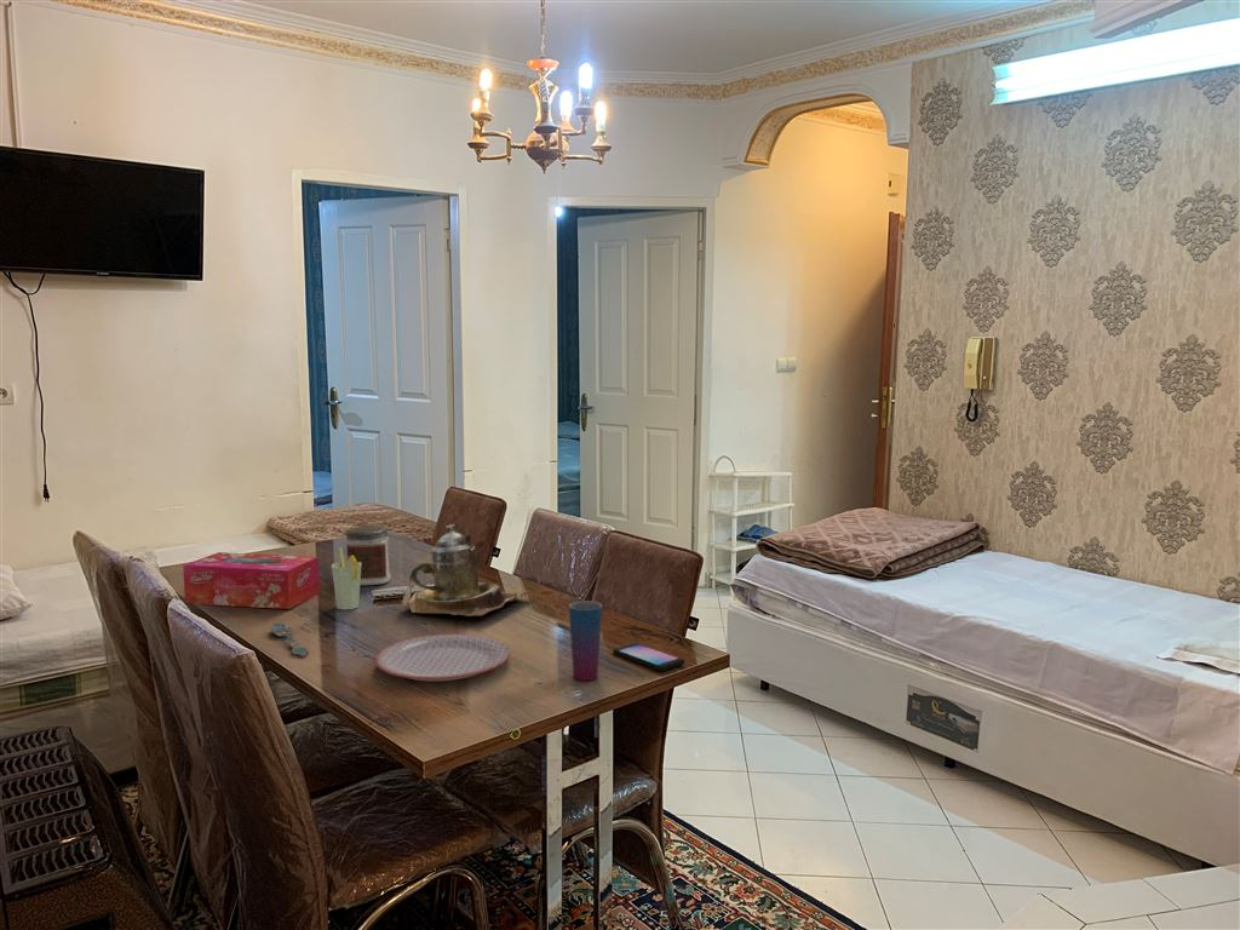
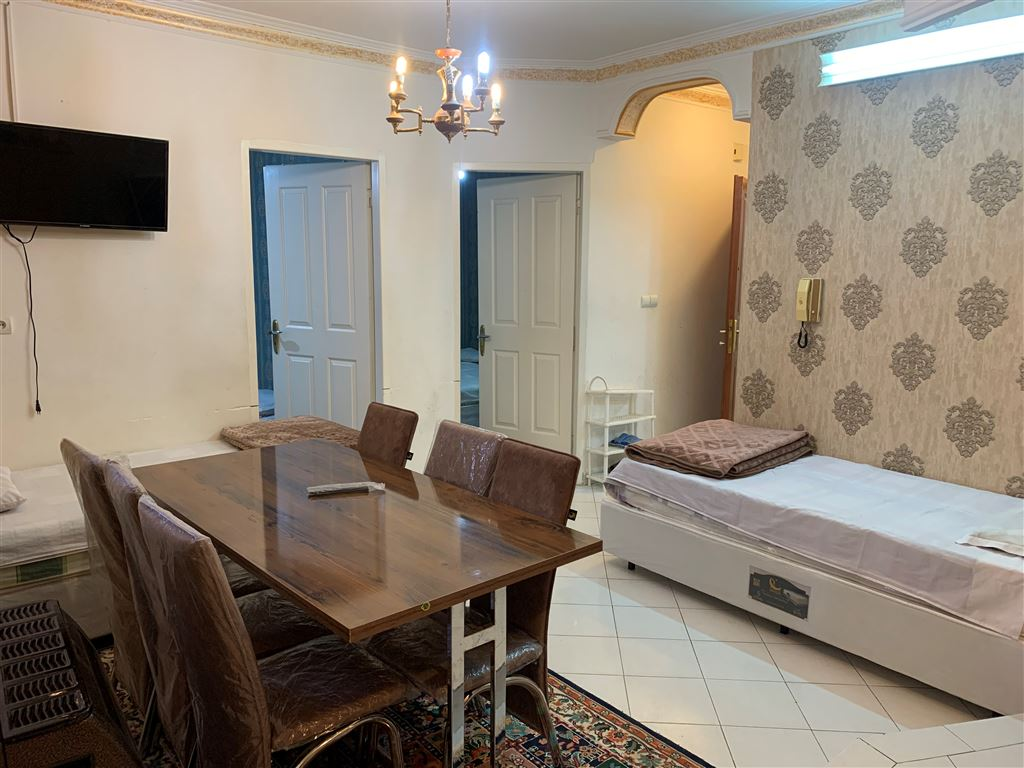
- jar [344,524,391,586]
- cup [331,546,361,610]
- cup [568,599,603,682]
- spoon [270,622,310,658]
- teapot [401,523,533,618]
- tissue box [182,551,321,610]
- smartphone [613,642,685,672]
- plate [374,633,511,682]
